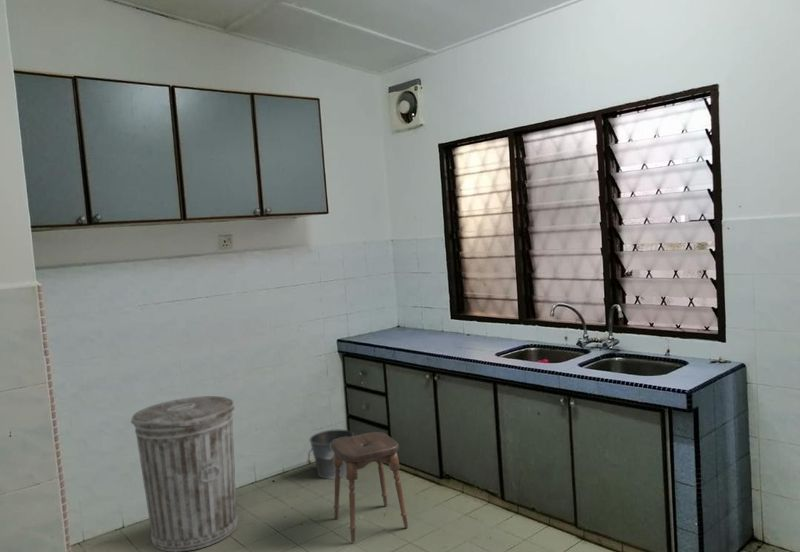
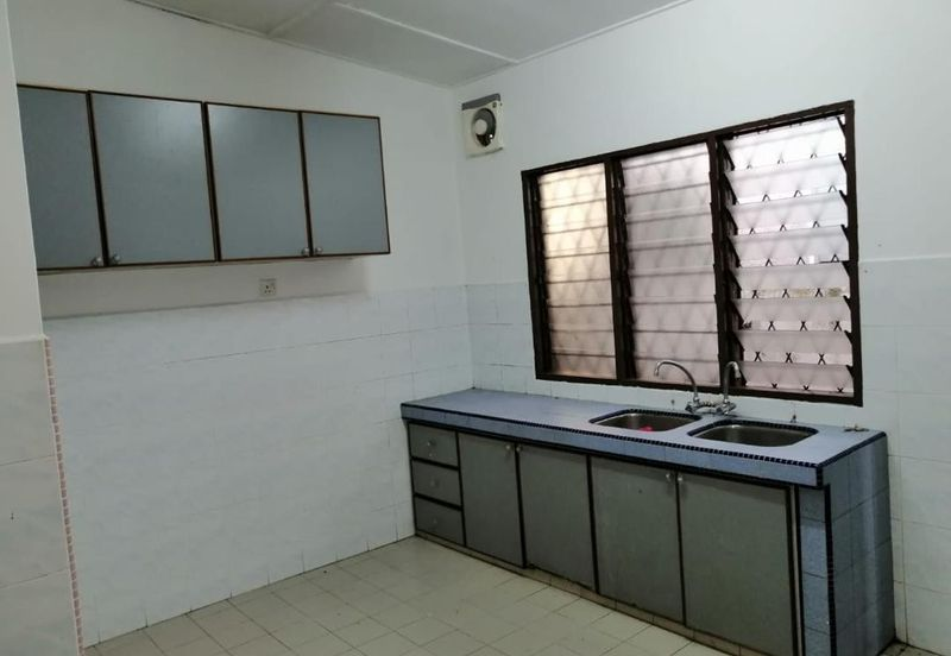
- trash can [130,395,239,552]
- bucket [306,429,355,480]
- stool [331,431,409,543]
